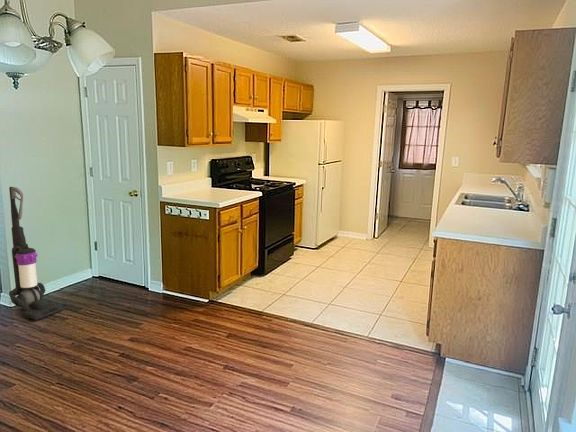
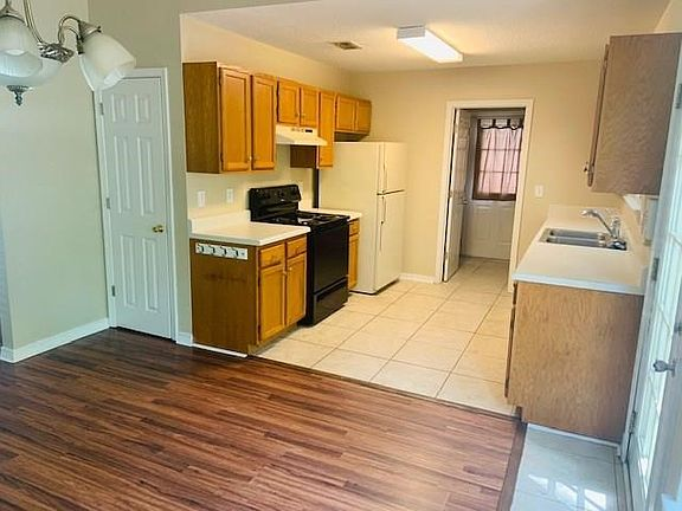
- vacuum cleaner [8,186,66,321]
